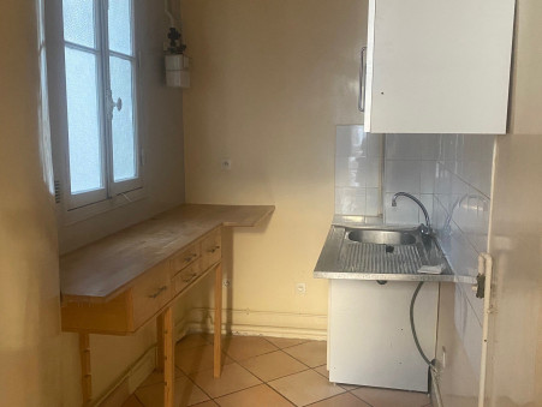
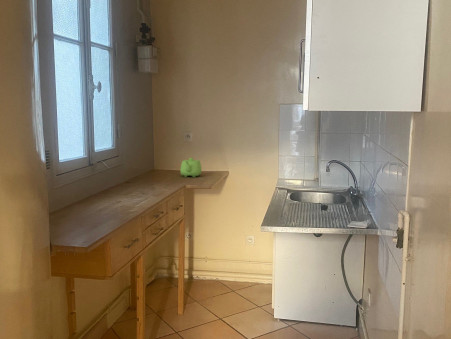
+ teapot [180,157,202,178]
